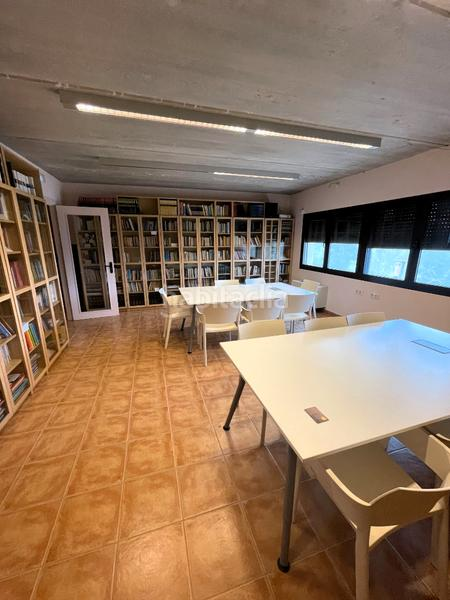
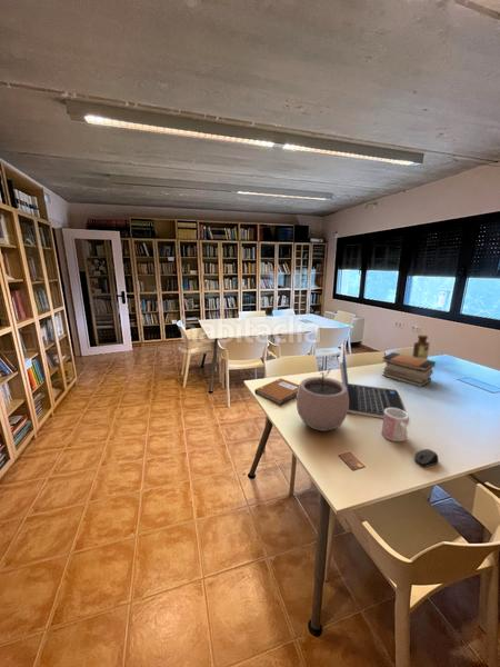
+ computer mouse [413,448,440,468]
+ plant pot [296,366,349,432]
+ bottle [411,334,431,360]
+ book stack [381,351,437,388]
+ laptop [339,344,407,419]
+ mug [381,408,409,442]
+ notebook [253,377,300,407]
